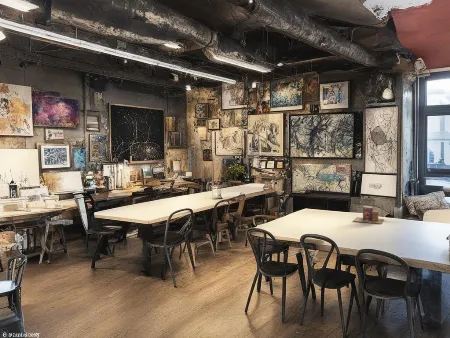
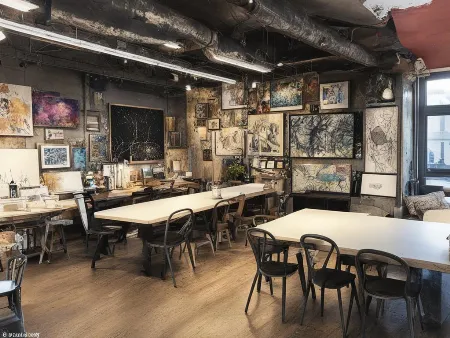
- books [352,205,385,225]
